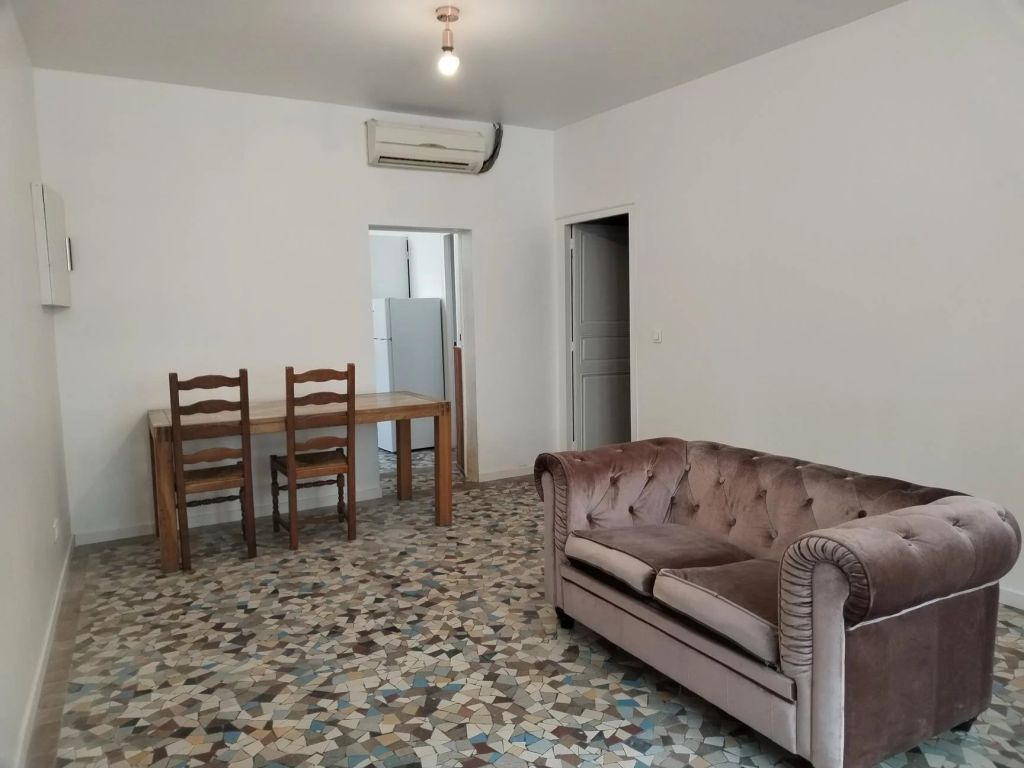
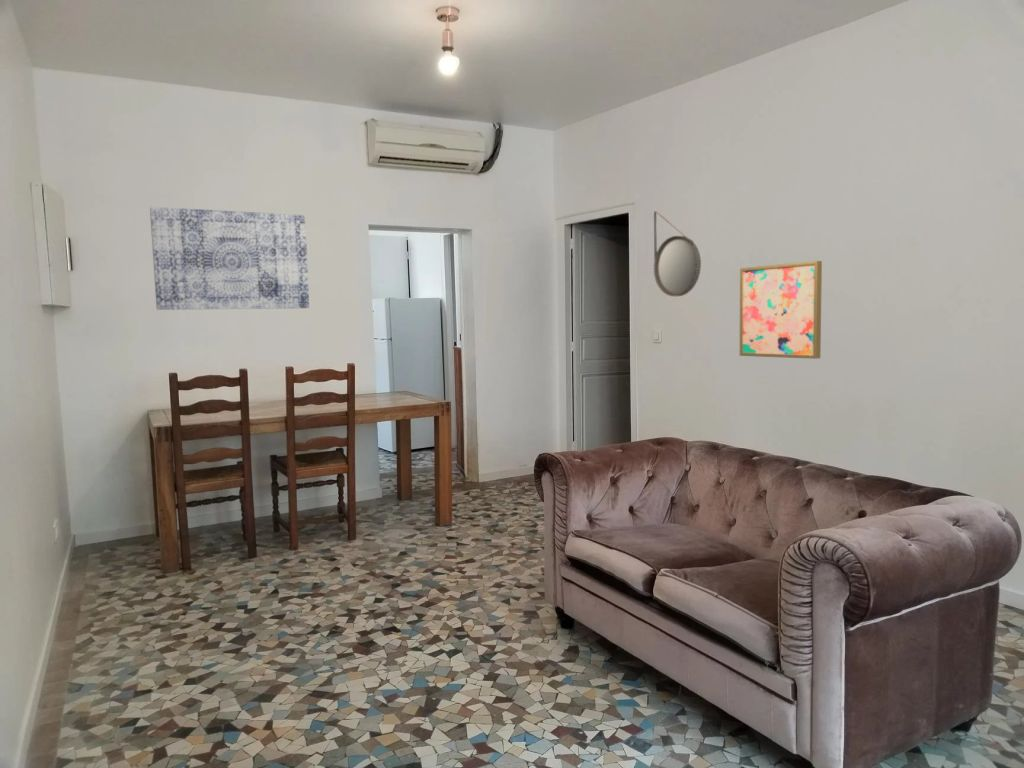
+ wall art [739,260,823,360]
+ home mirror [653,211,702,297]
+ wall art [149,206,310,311]
